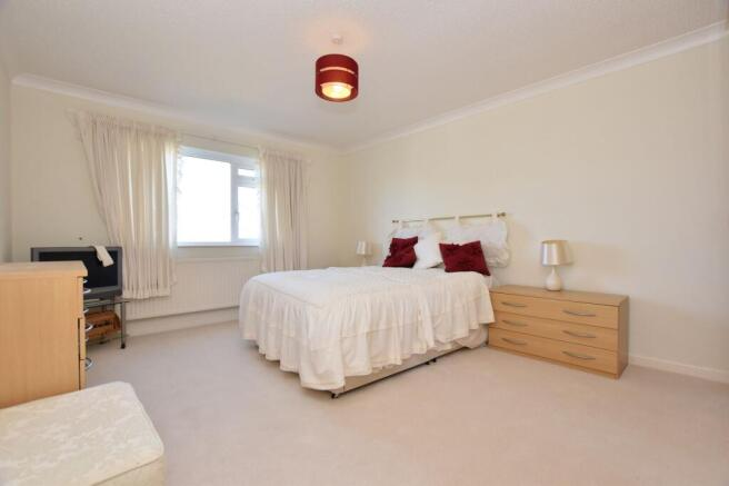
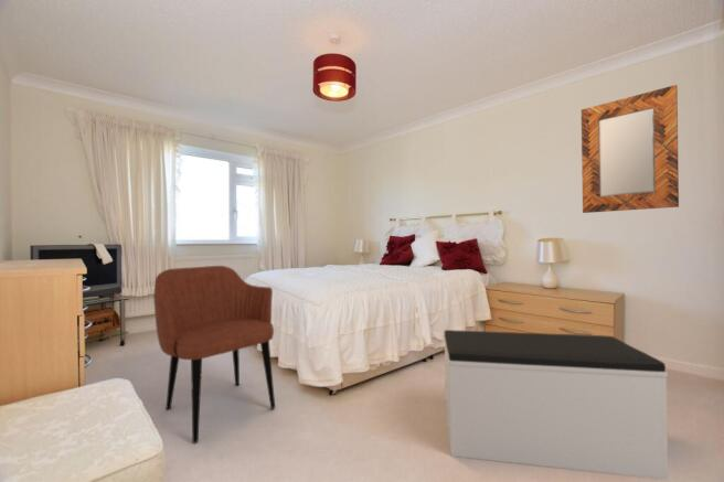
+ bench [443,329,669,481]
+ home mirror [581,84,680,214]
+ armchair [152,265,276,444]
